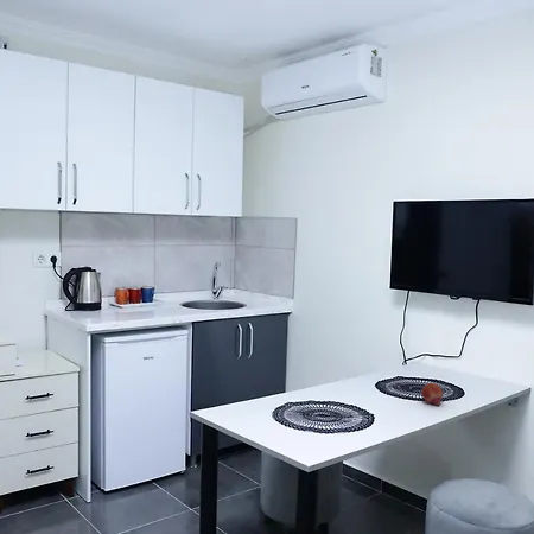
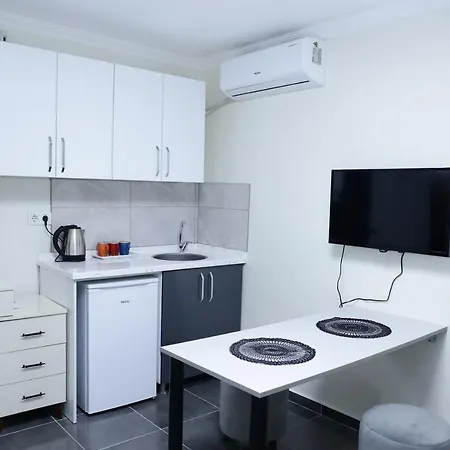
- fruit [420,382,444,406]
